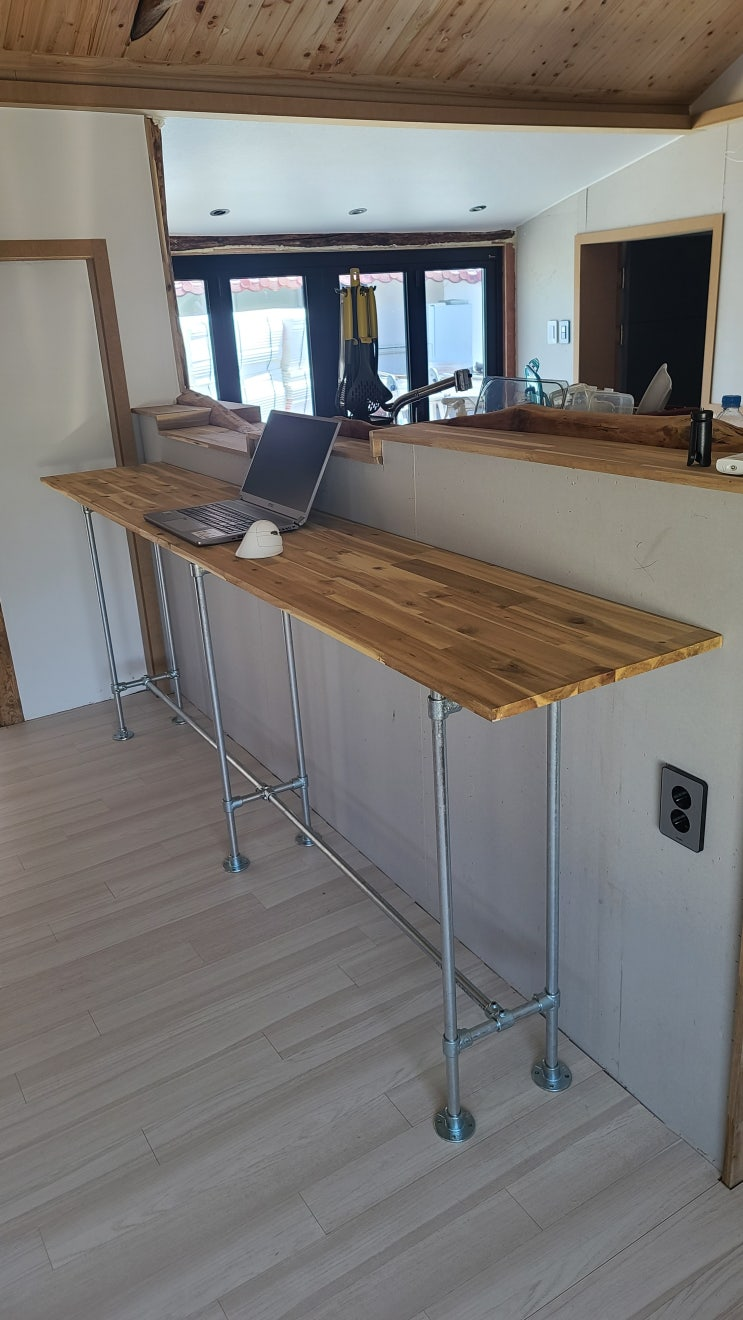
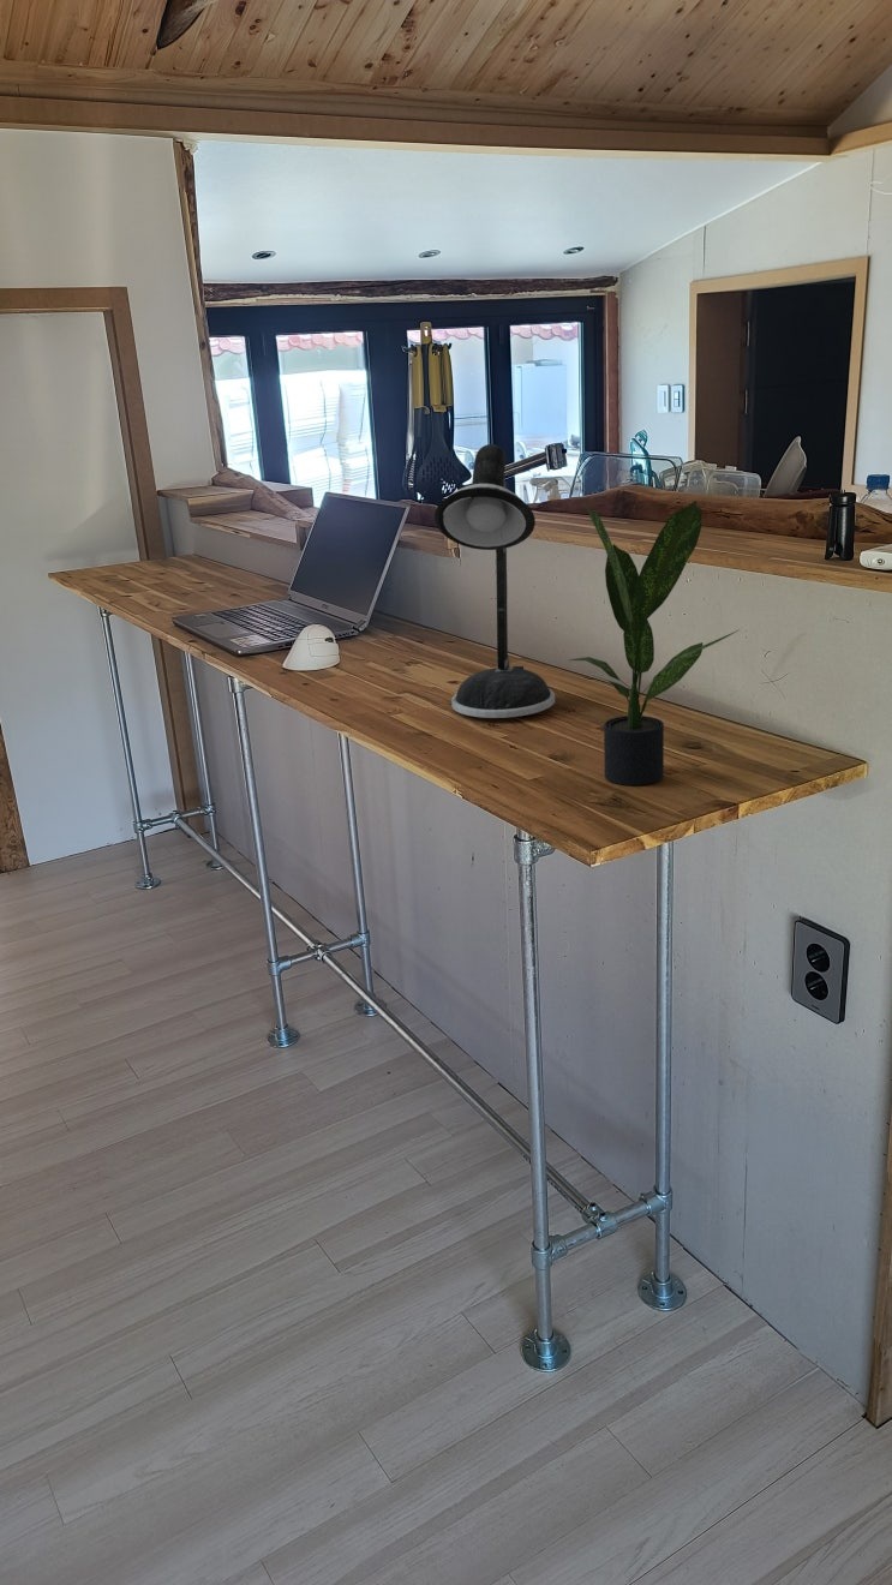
+ desk lamp [433,443,556,719]
+ potted plant [569,500,740,786]
